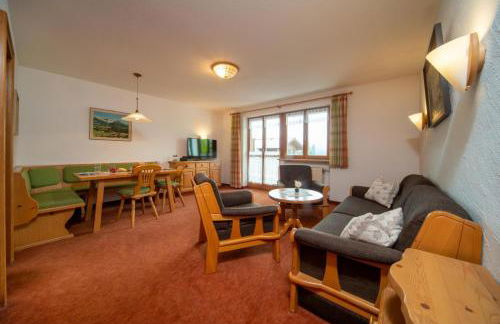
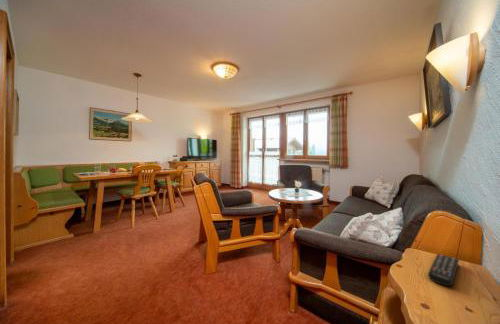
+ remote control [427,253,460,287]
